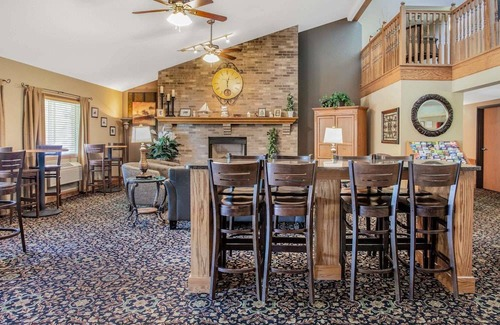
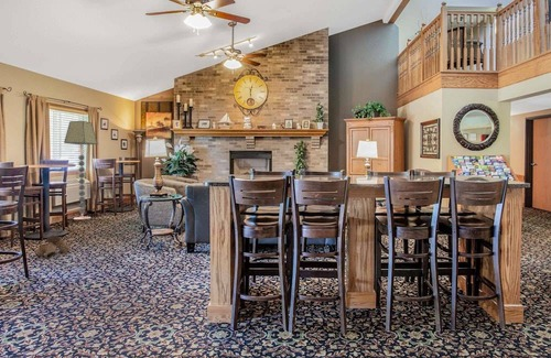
+ floor lamp [63,120,98,220]
+ boots [35,235,71,259]
